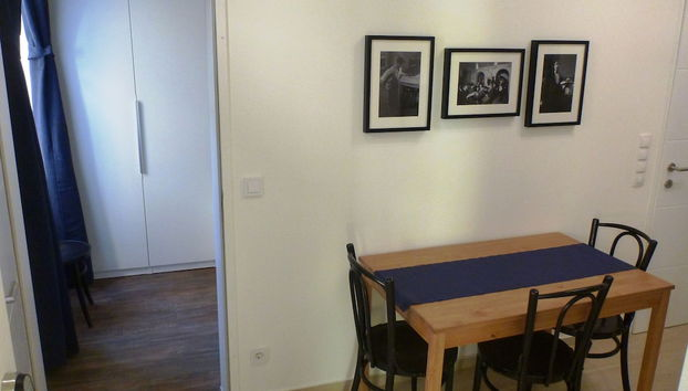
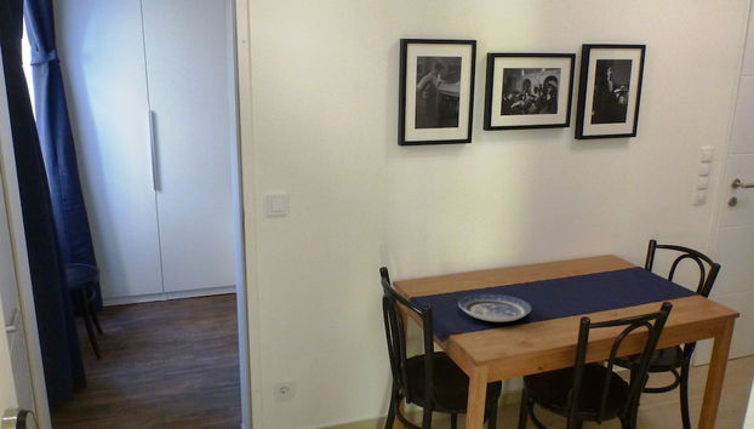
+ plate [457,293,532,322]
